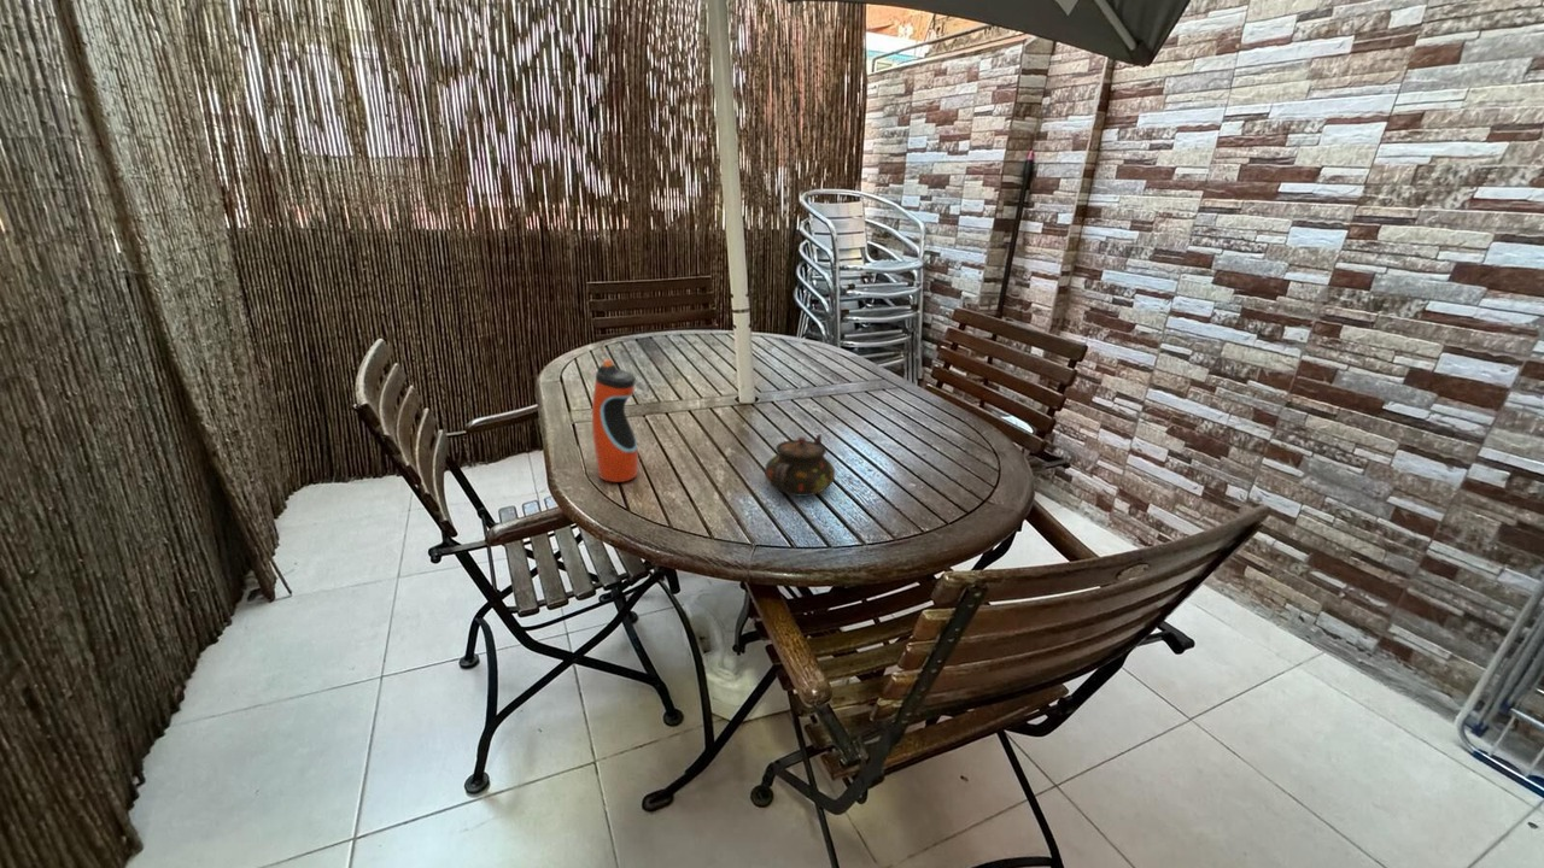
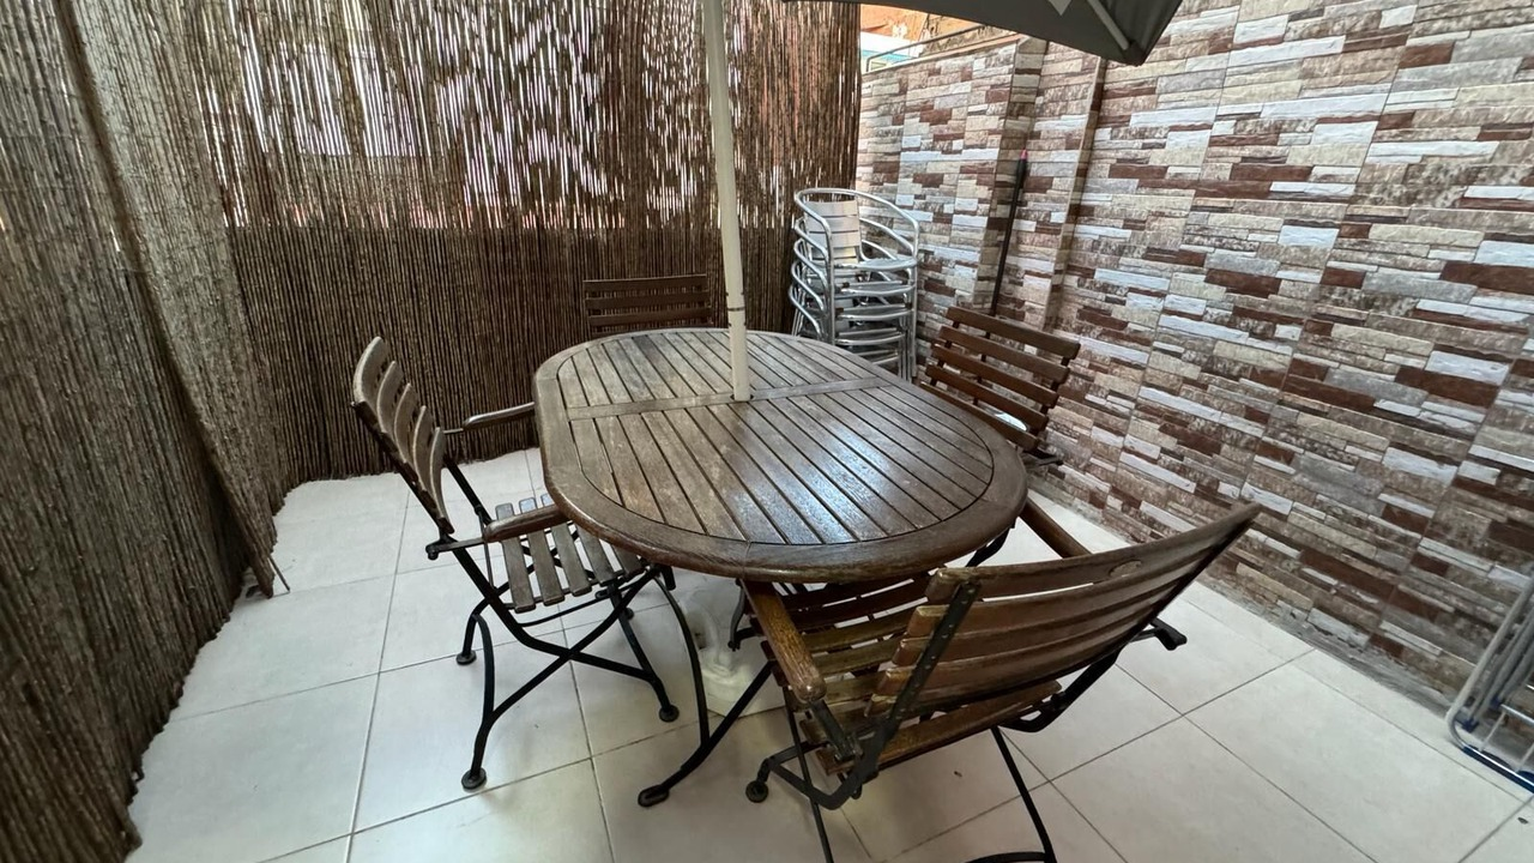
- water bottle [591,358,639,483]
- teapot [764,433,836,498]
